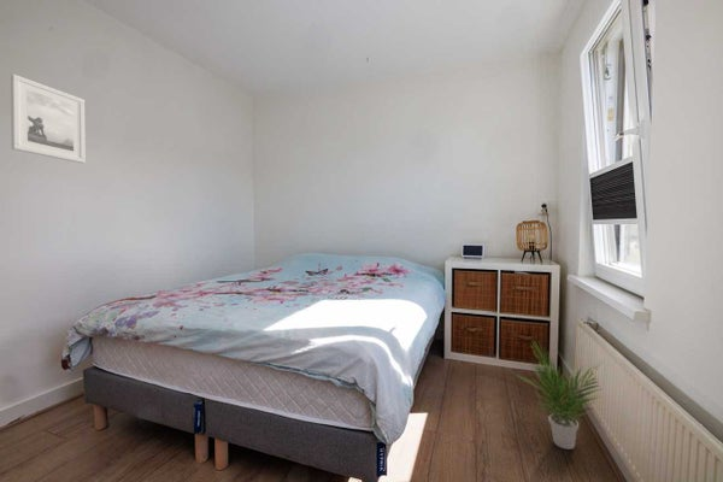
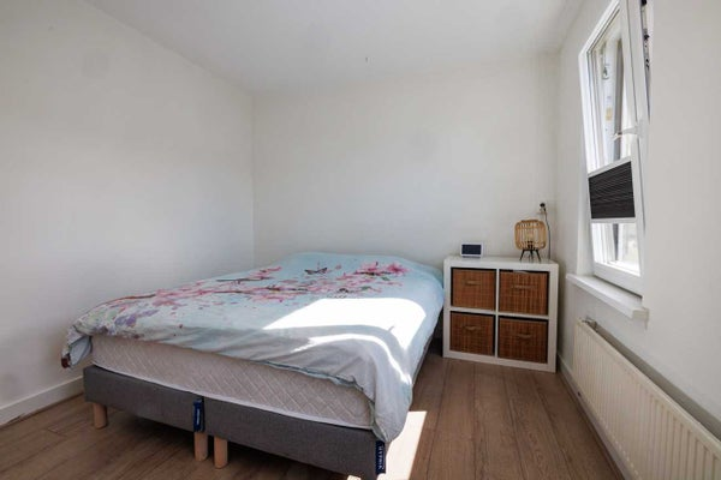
- potted plant [512,339,605,451]
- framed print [10,74,87,164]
